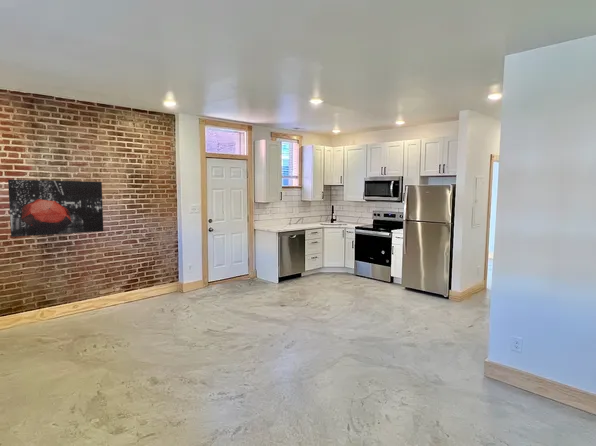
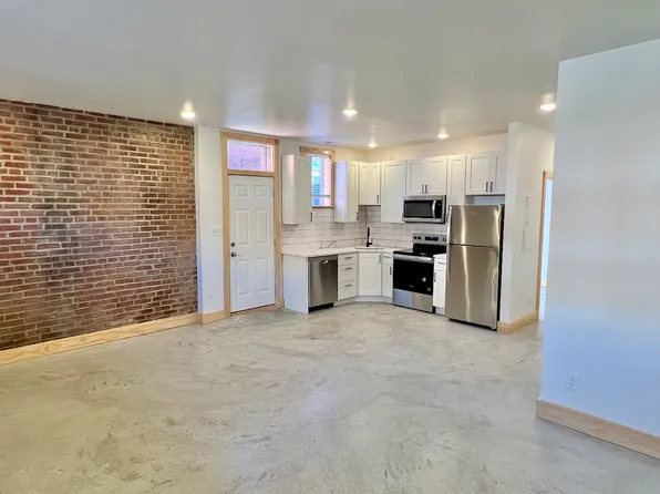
- wall art [7,179,104,238]
